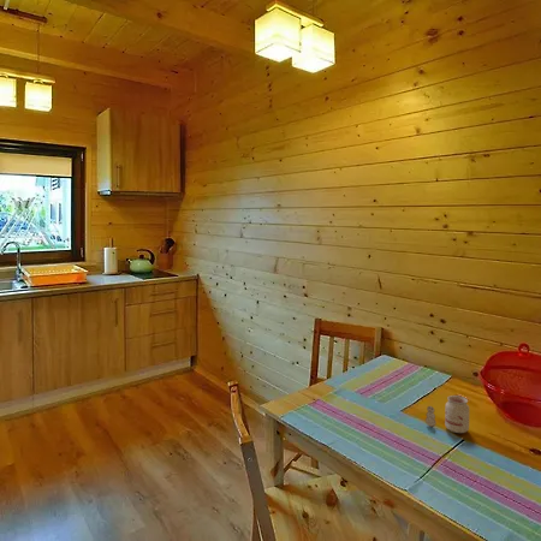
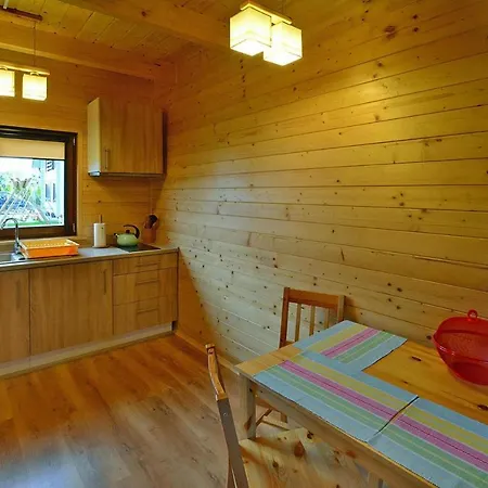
- candle [424,394,470,434]
